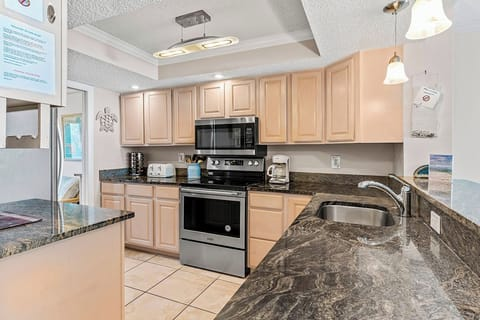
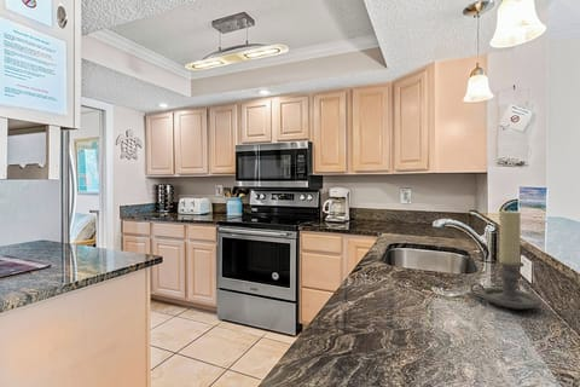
+ candle holder [469,209,543,311]
